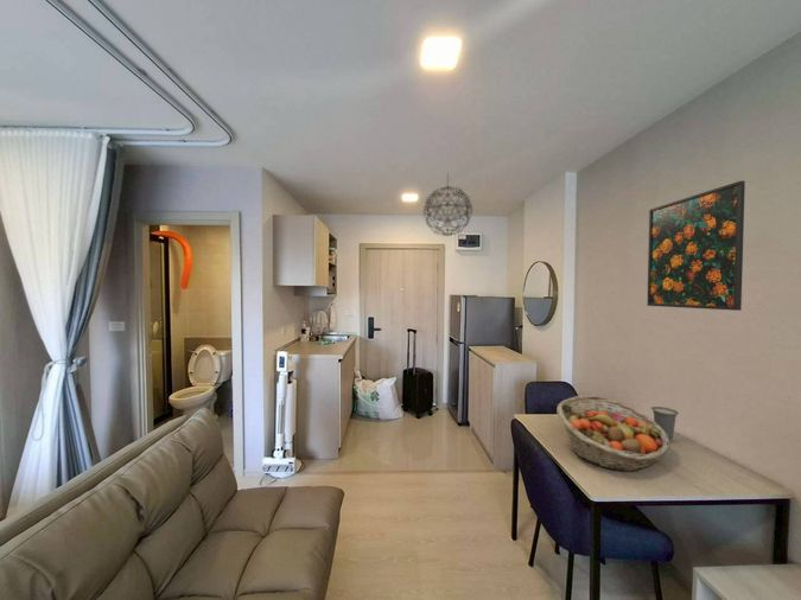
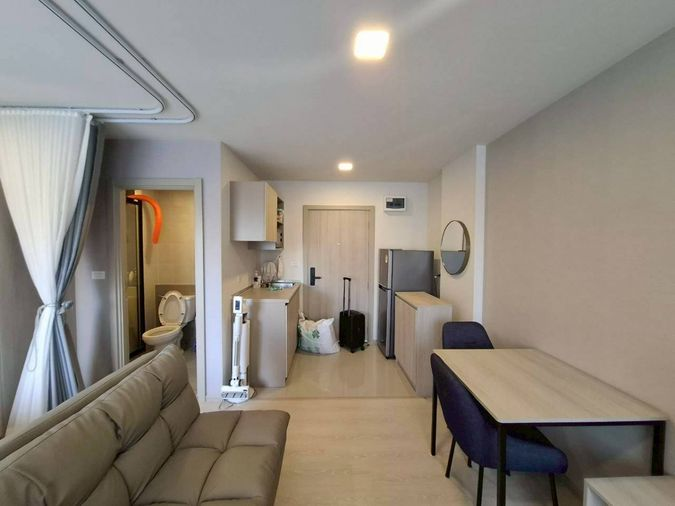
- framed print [646,180,746,312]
- pendant light [422,173,473,237]
- fruit basket [555,395,672,473]
- cup [650,406,680,442]
